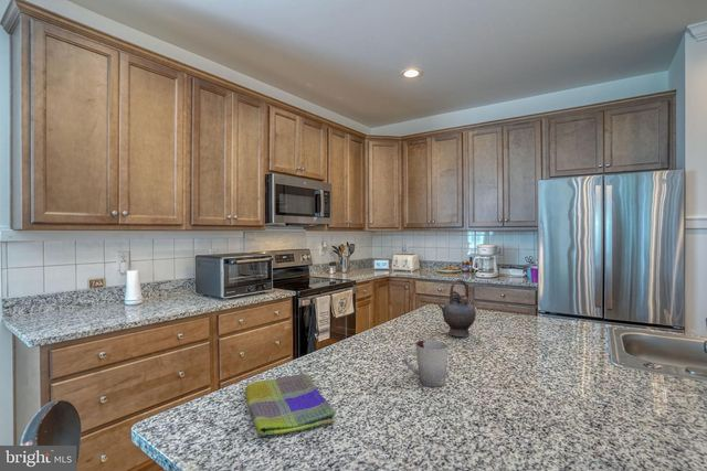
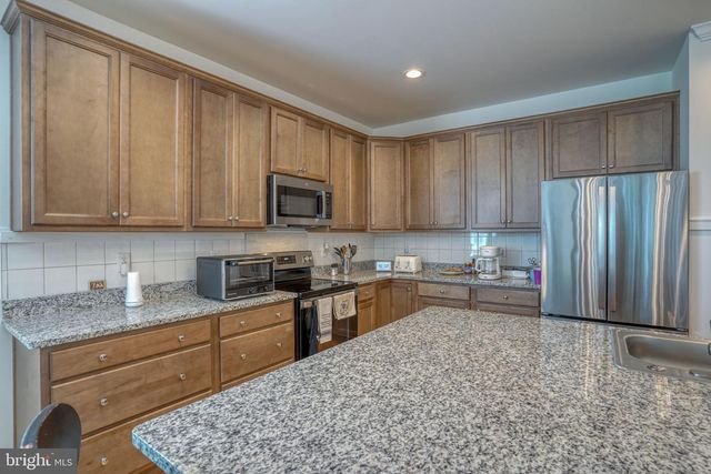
- teapot [437,278,477,338]
- cup [402,339,450,388]
- dish towel [244,373,336,436]
